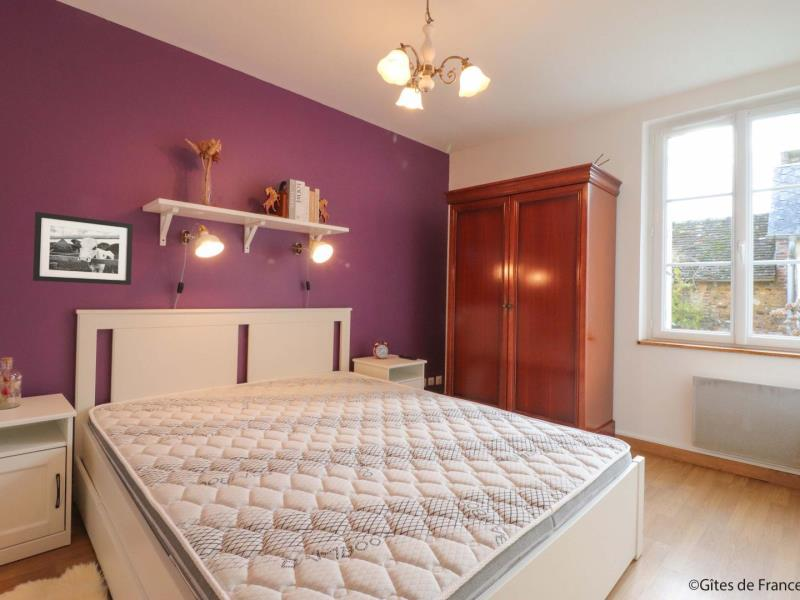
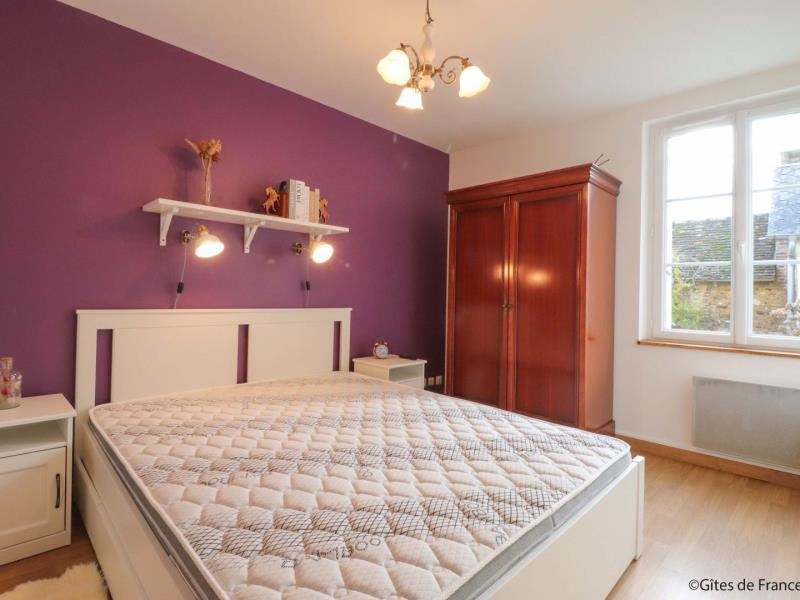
- picture frame [32,211,134,286]
